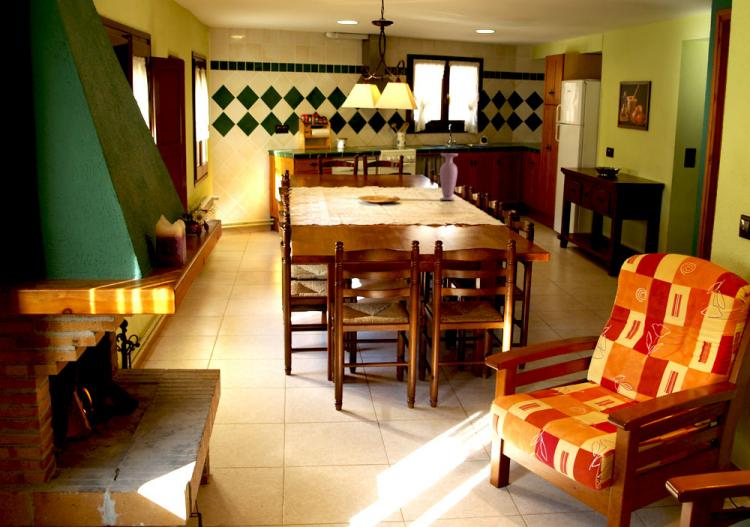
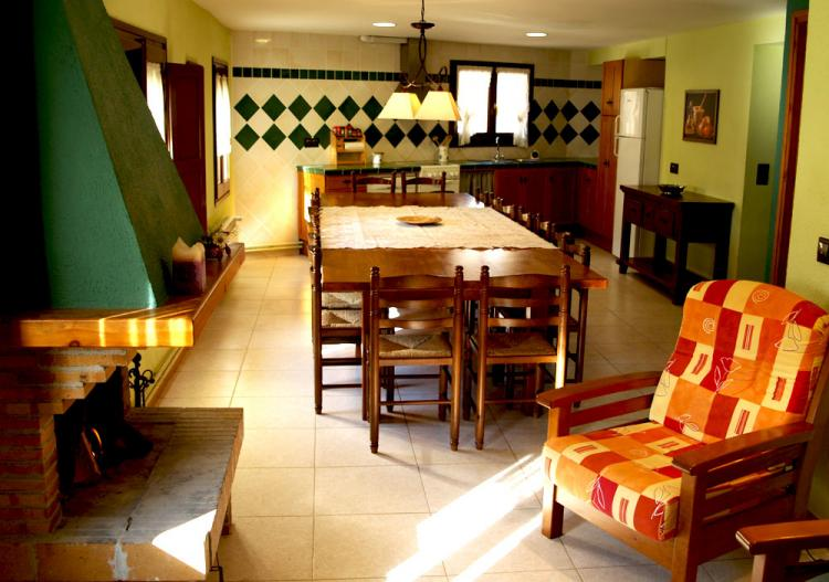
- vase [439,152,459,201]
